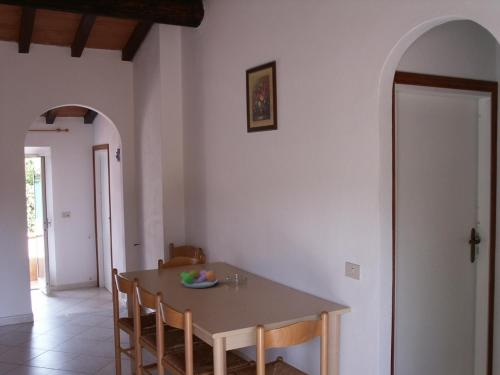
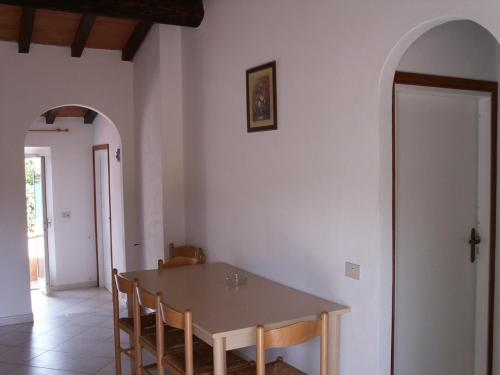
- fruit bowl [177,267,219,289]
